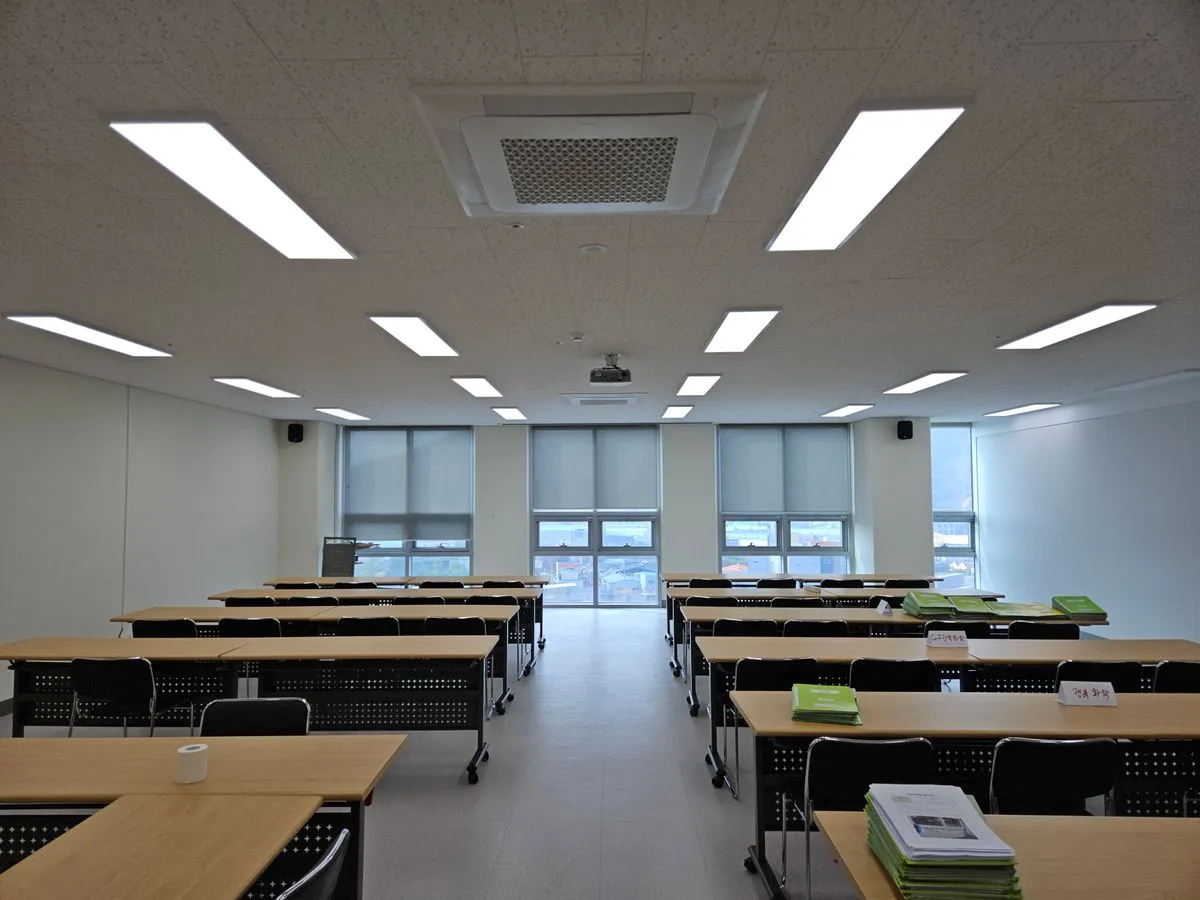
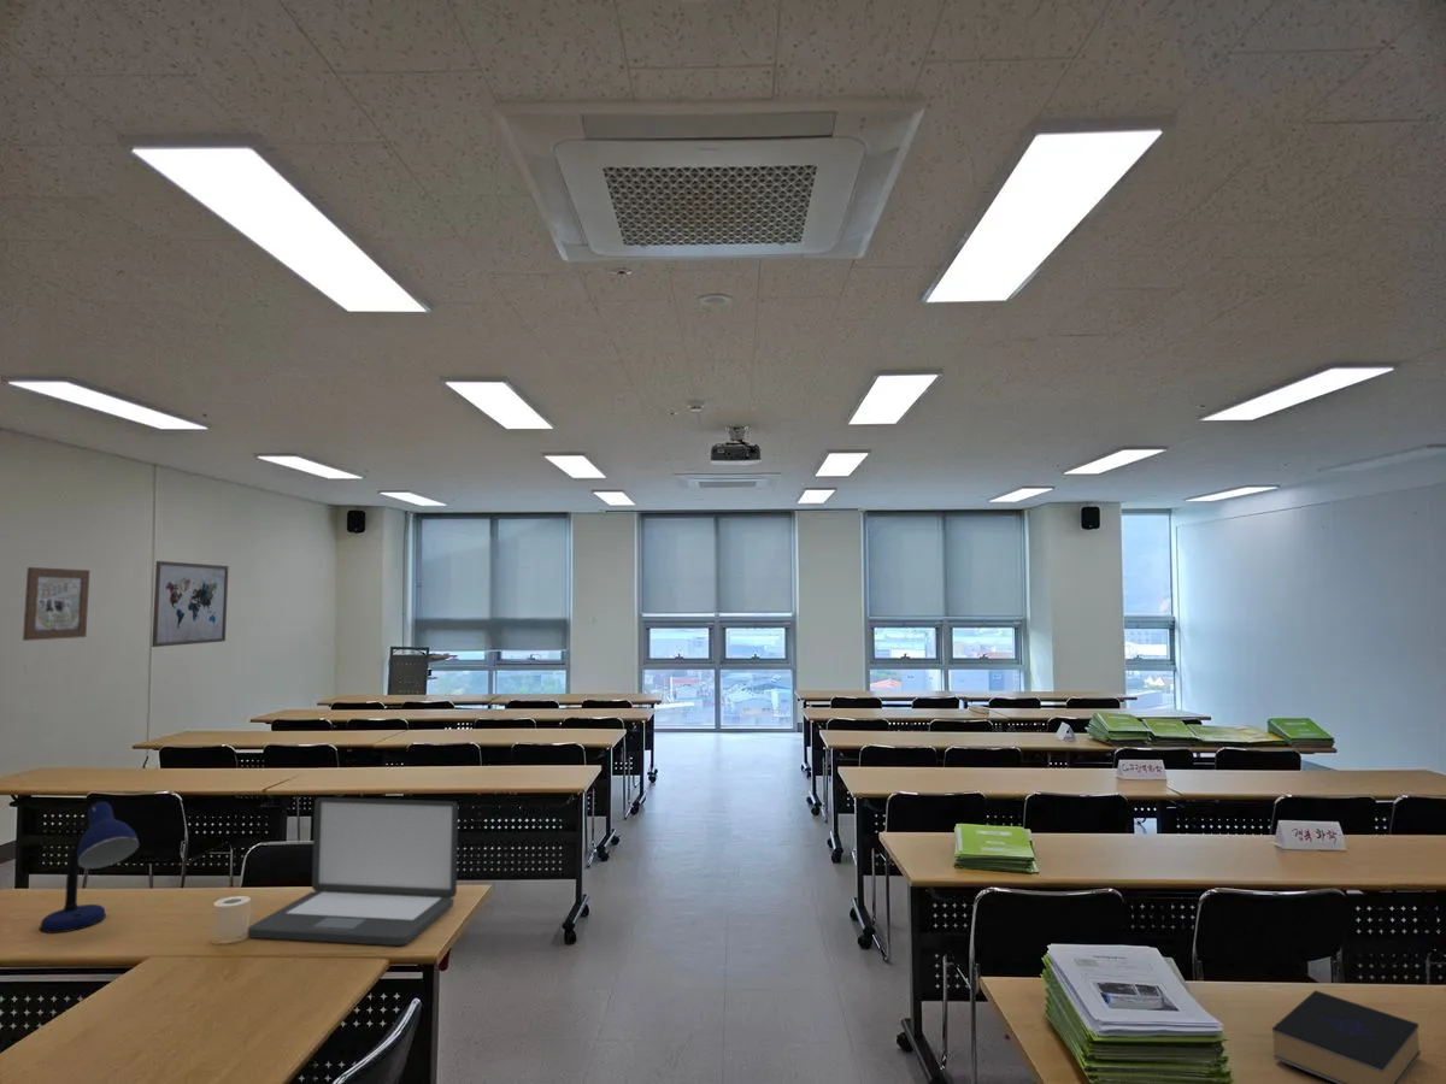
+ desk lamp [39,801,140,935]
+ wall art [22,566,90,642]
+ book [1271,989,1422,1084]
+ laptop [246,796,459,947]
+ wall art [151,560,230,648]
